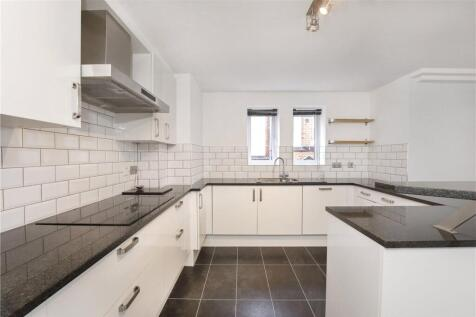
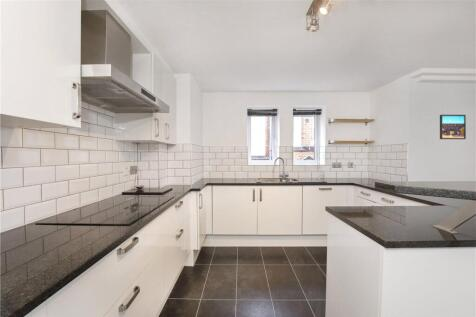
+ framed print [439,114,467,140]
